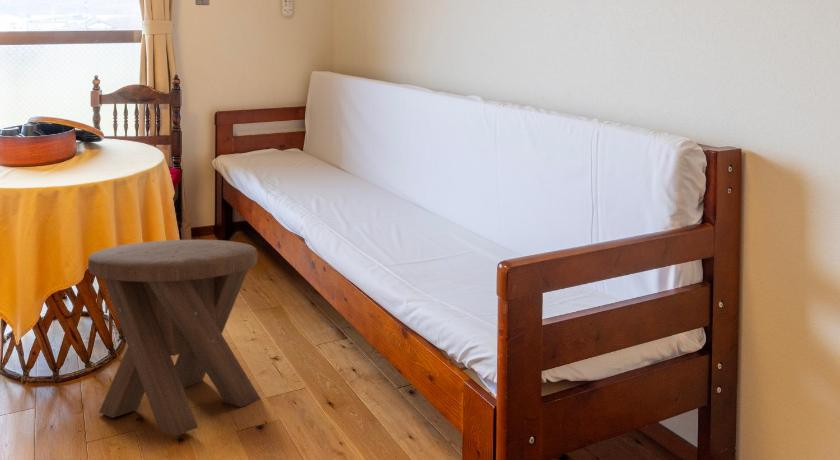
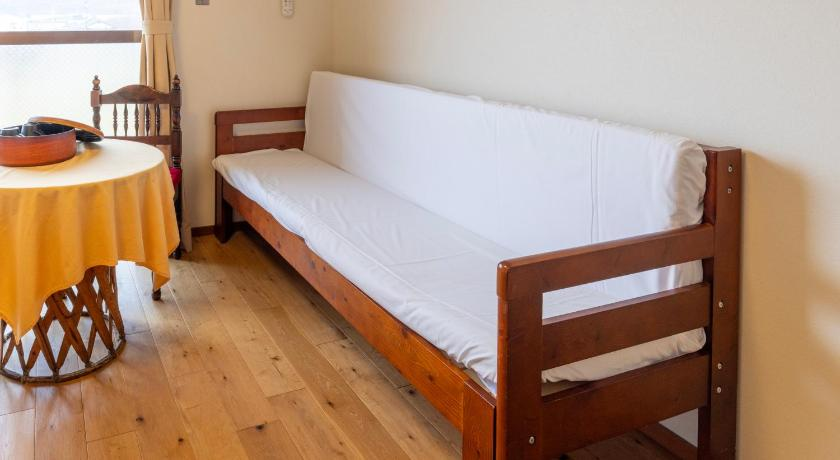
- music stool [87,239,262,436]
